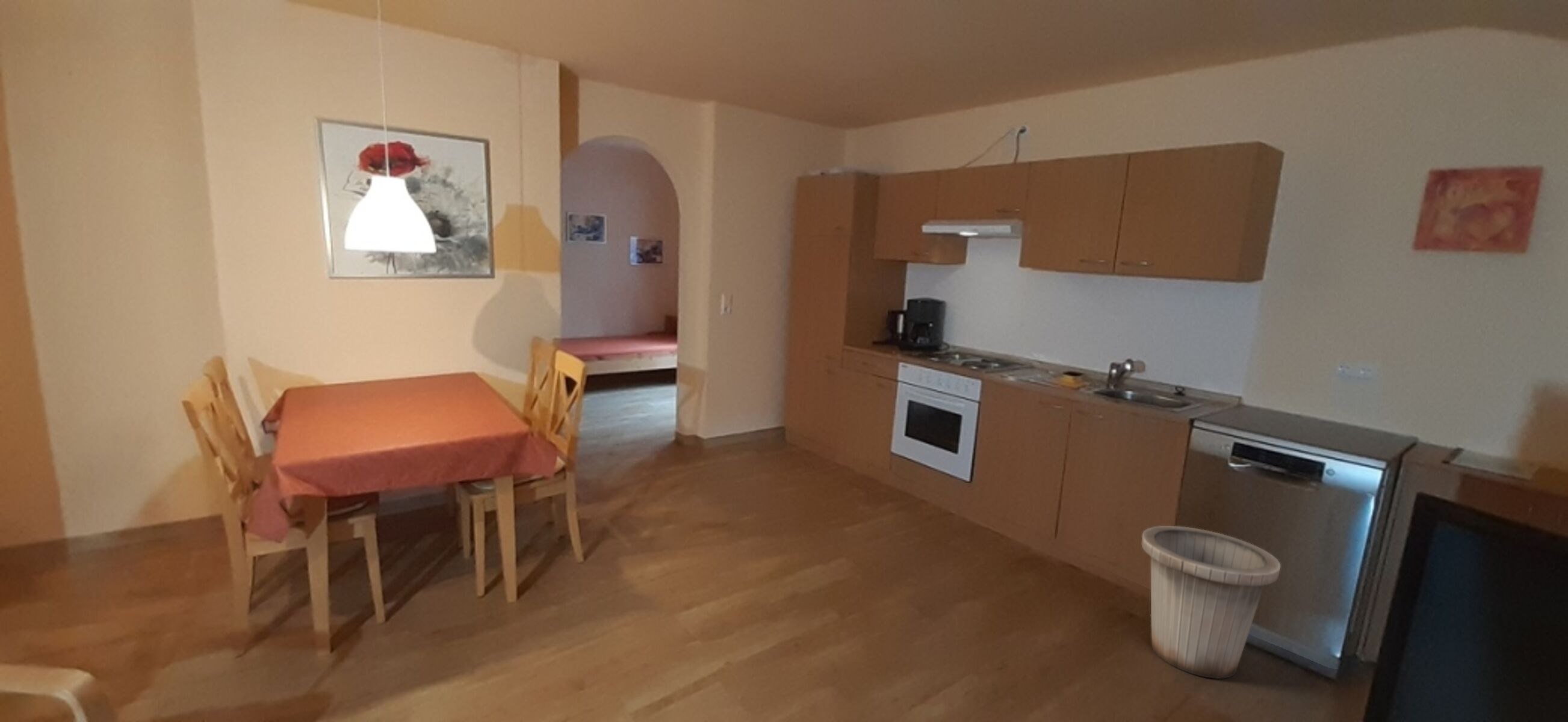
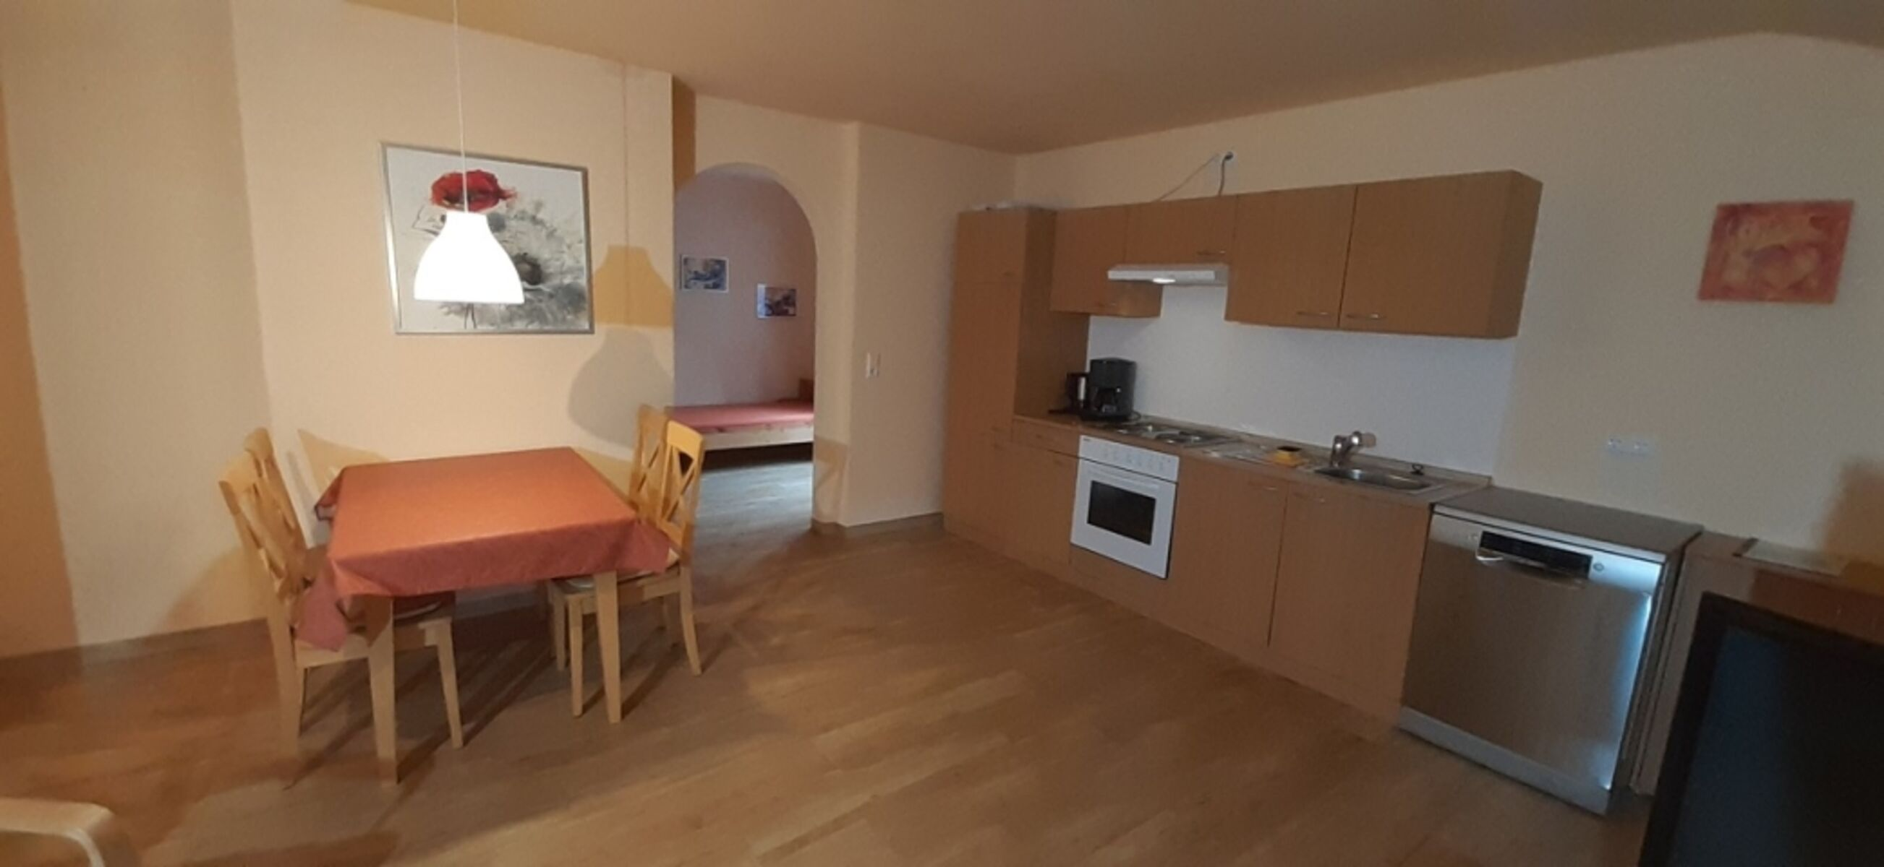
- trash can [1141,525,1281,679]
